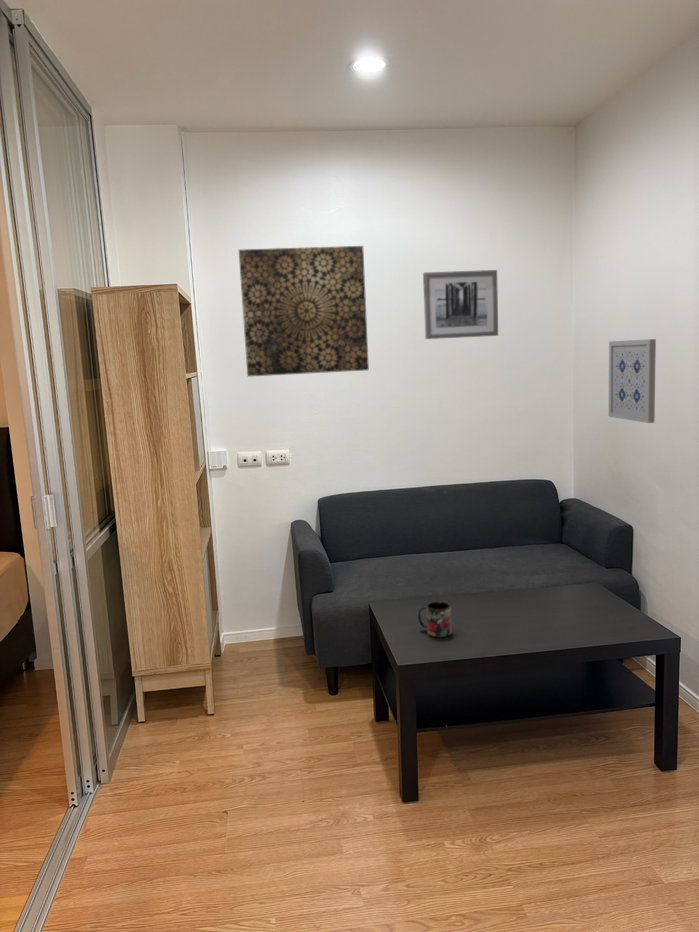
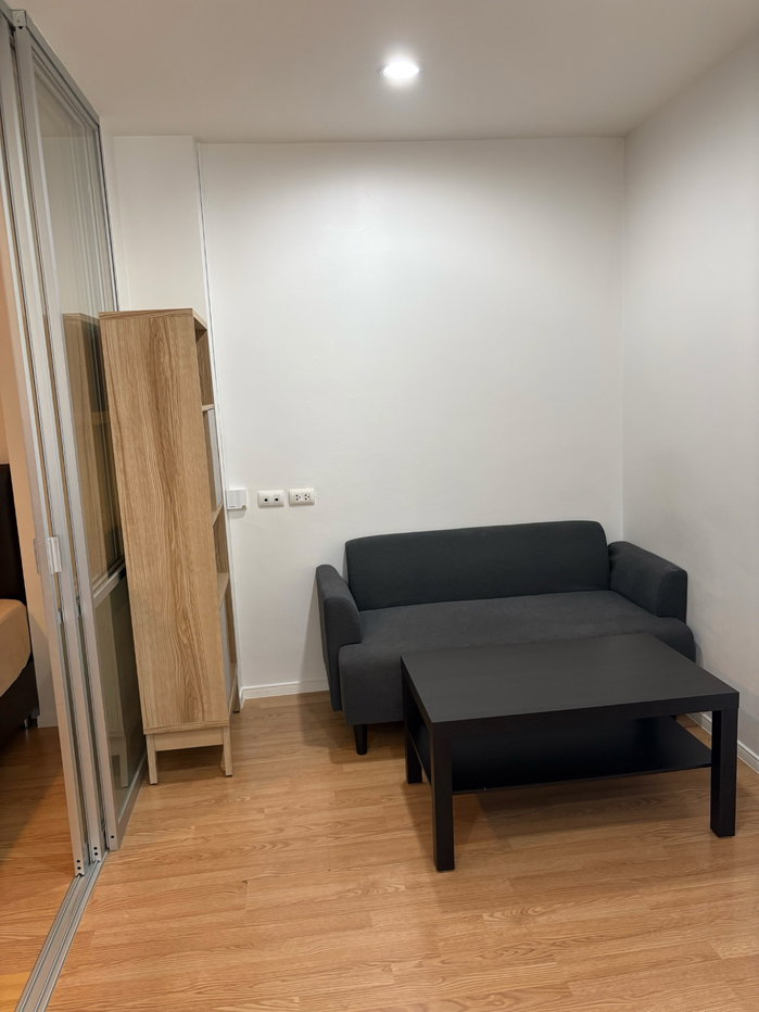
- mug [417,601,452,639]
- wall art [238,245,370,378]
- wall art [422,269,499,340]
- wall art [608,338,657,424]
